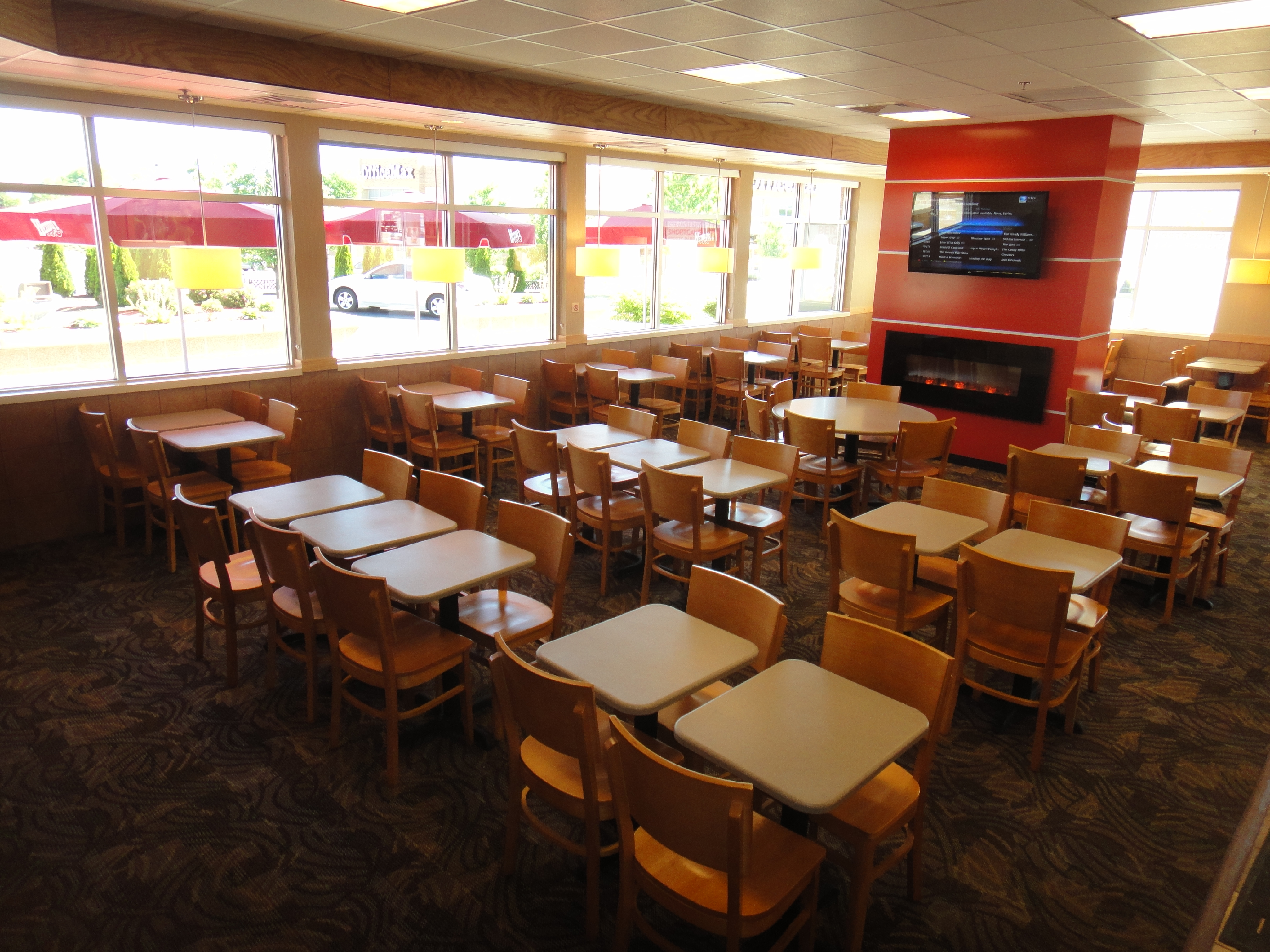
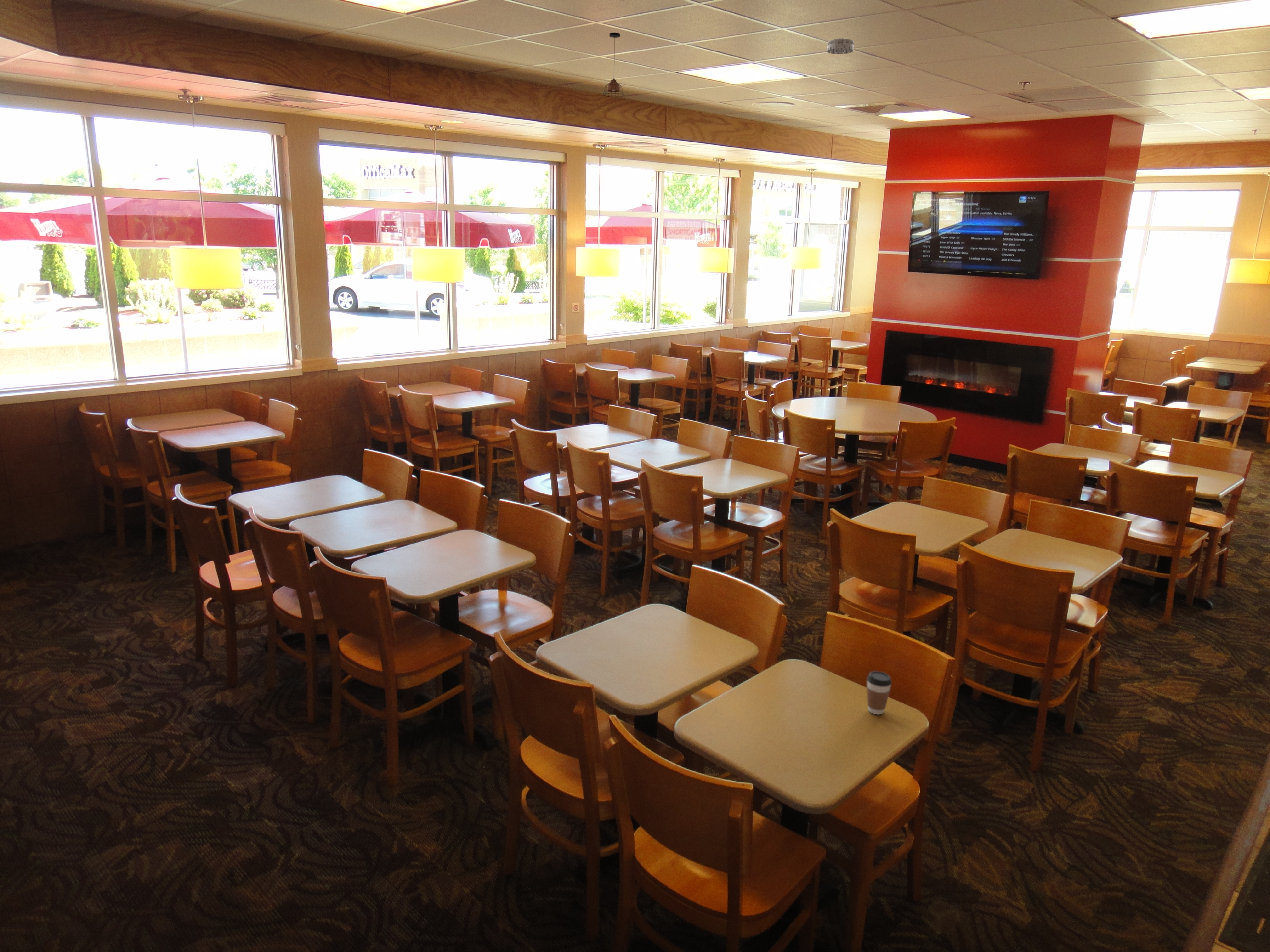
+ coffee cup [867,671,892,715]
+ pendant light [603,32,624,98]
+ smoke detector [827,38,854,55]
